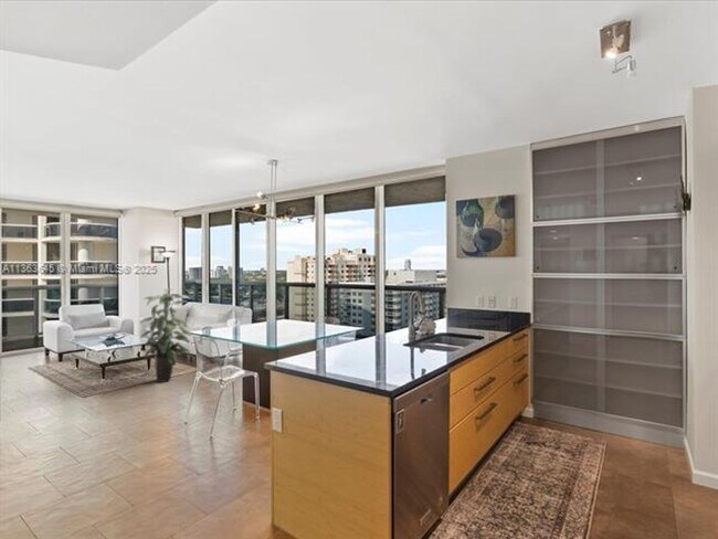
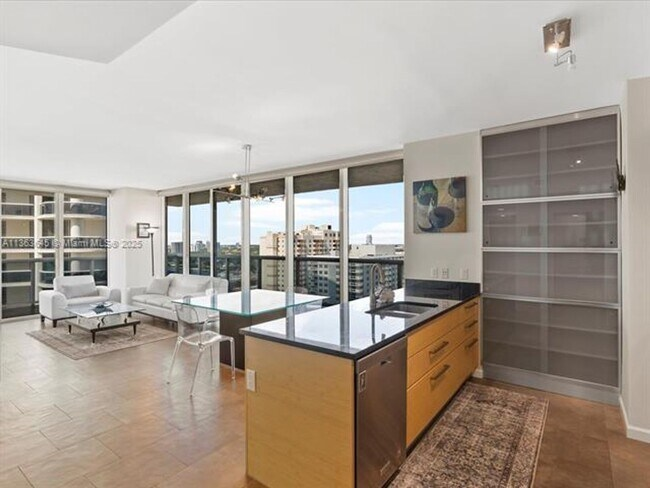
- indoor plant [138,287,192,383]
